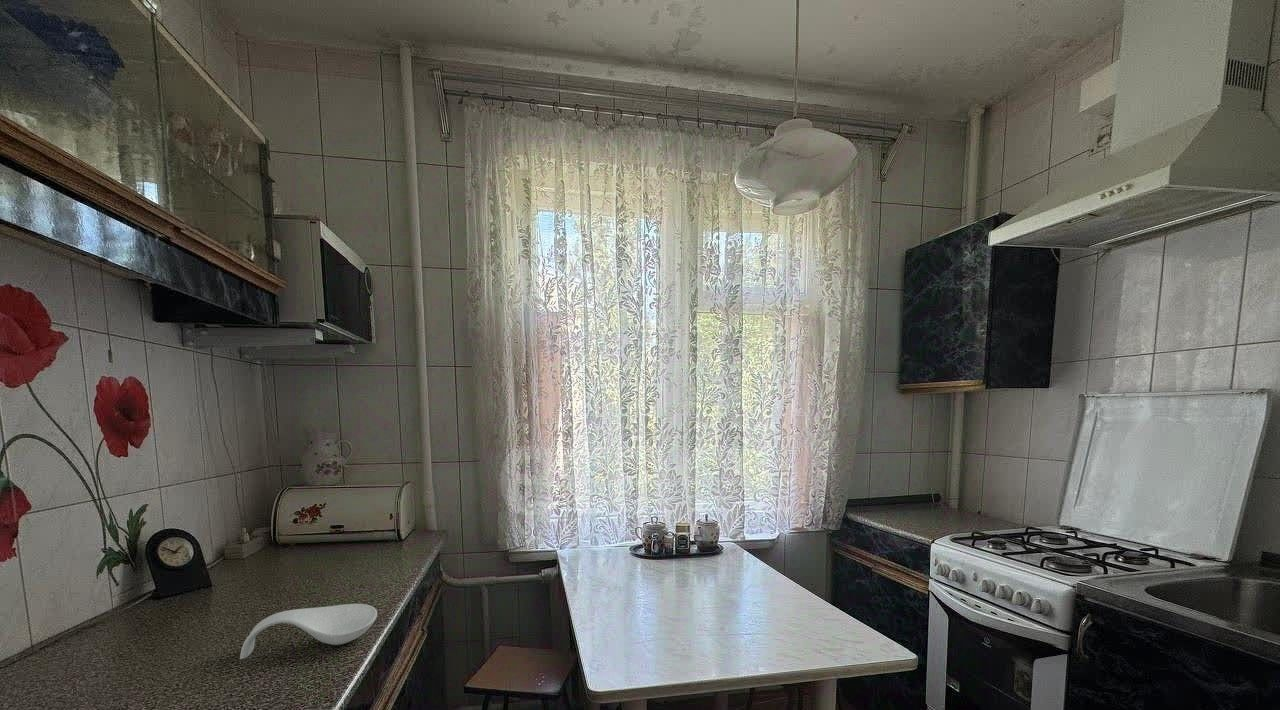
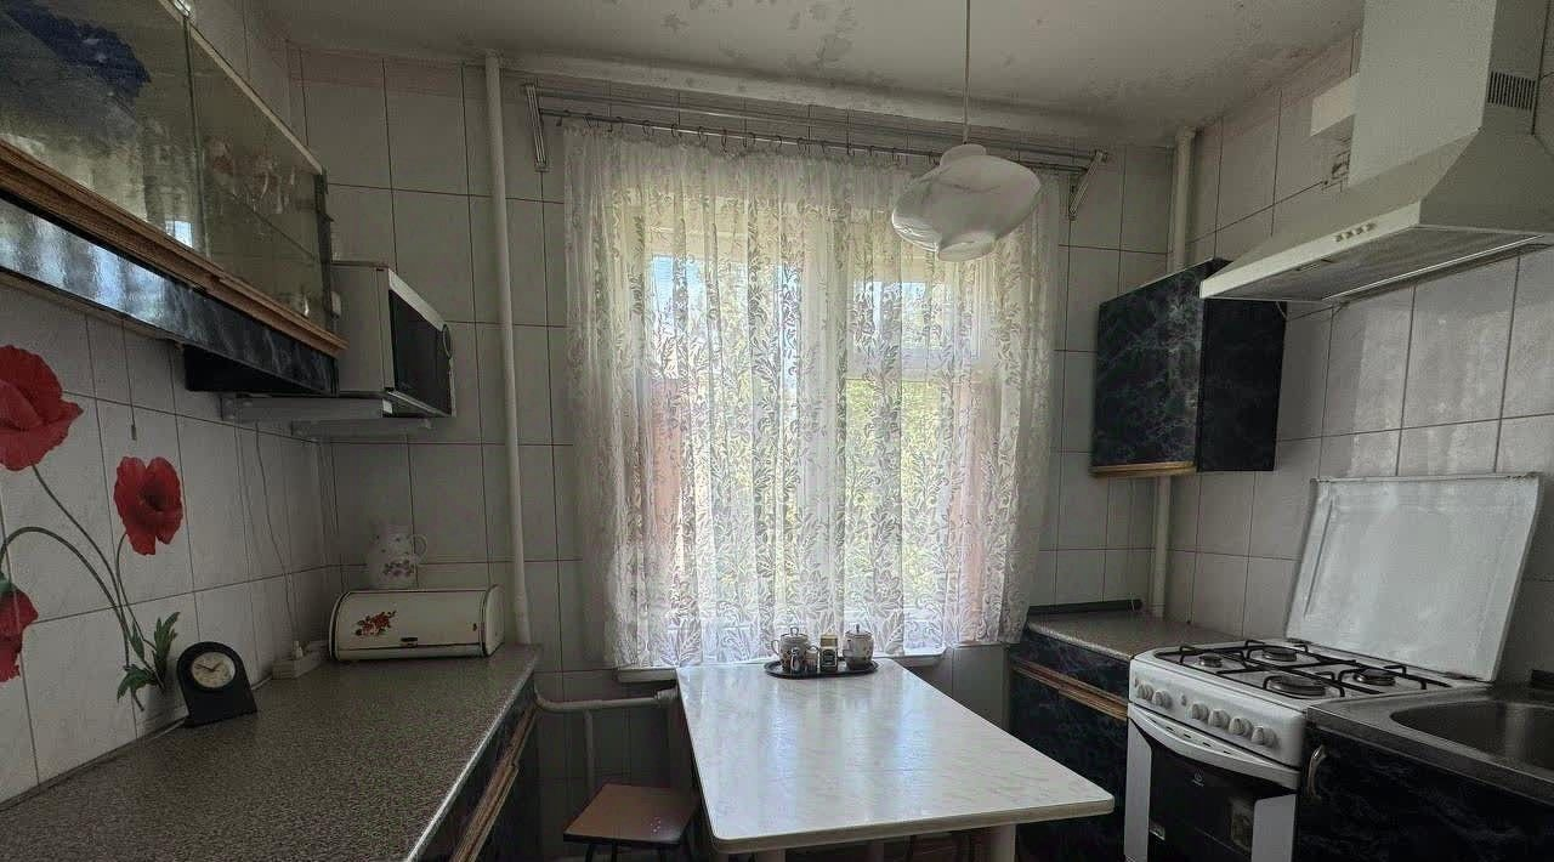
- spoon rest [239,603,378,660]
